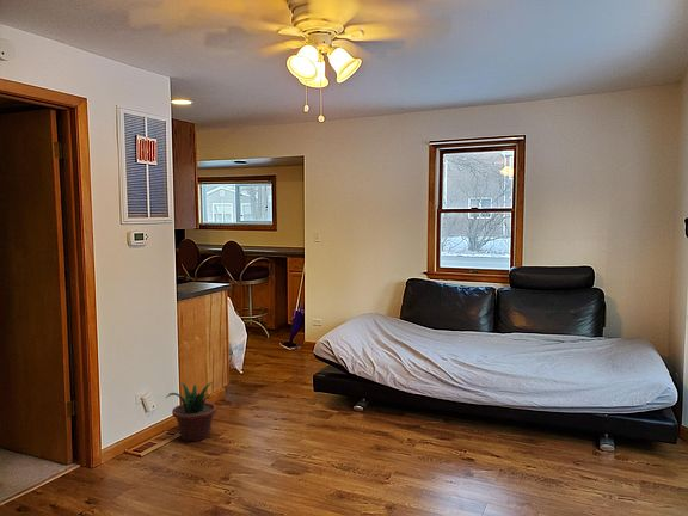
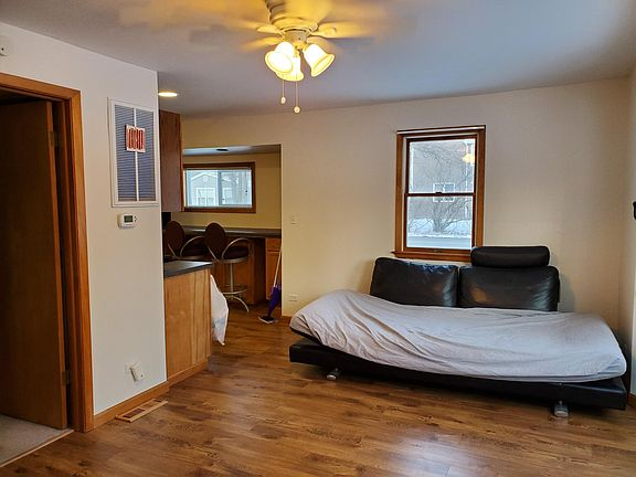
- potted plant [165,381,217,442]
